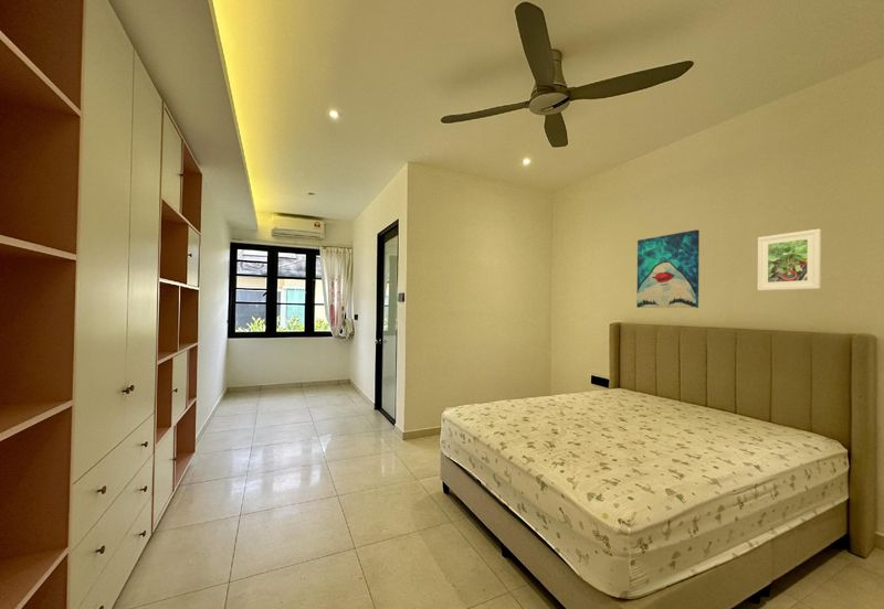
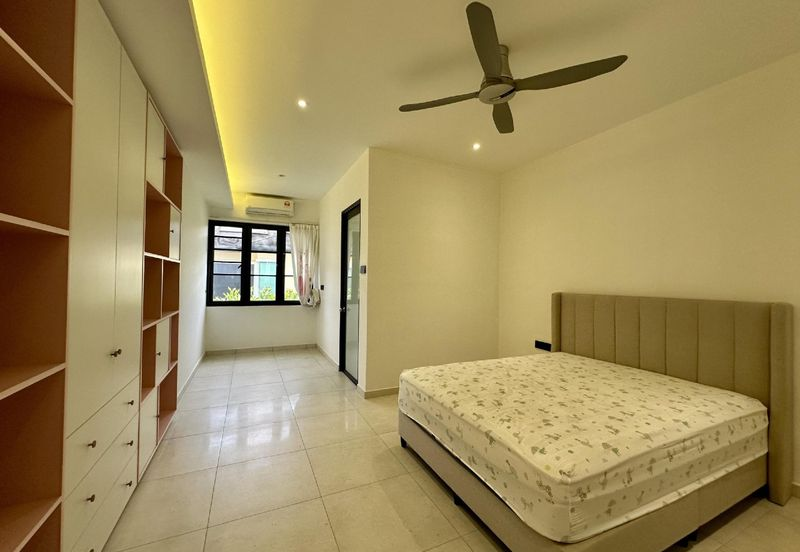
- wall art [635,228,701,309]
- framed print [757,228,822,291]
